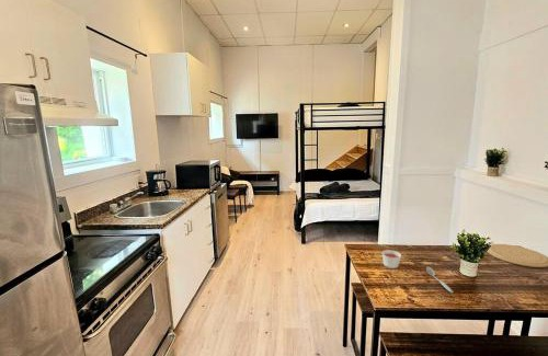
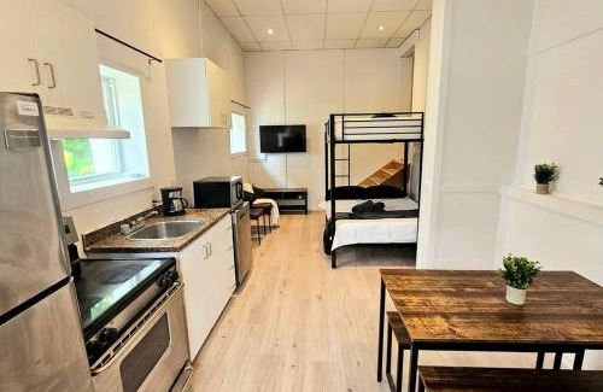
- spoon [425,265,454,294]
- candle [381,249,402,269]
- plate [486,243,548,268]
